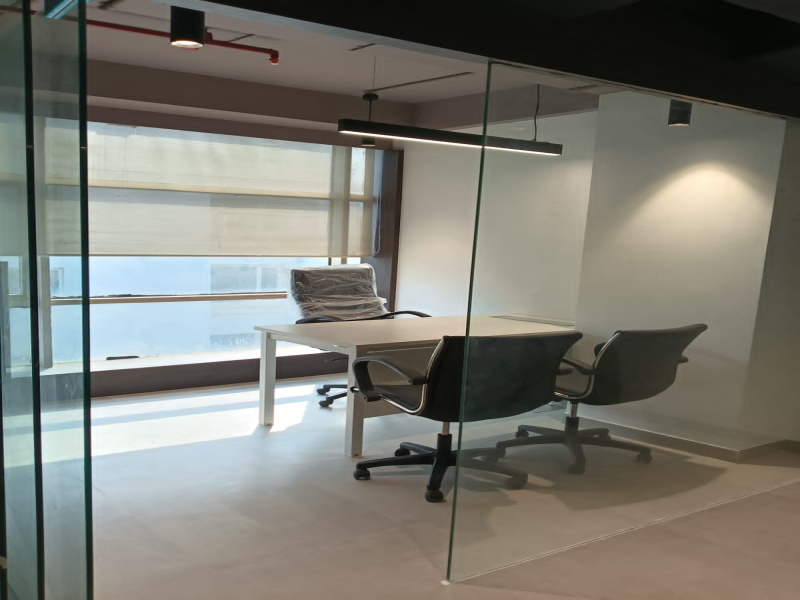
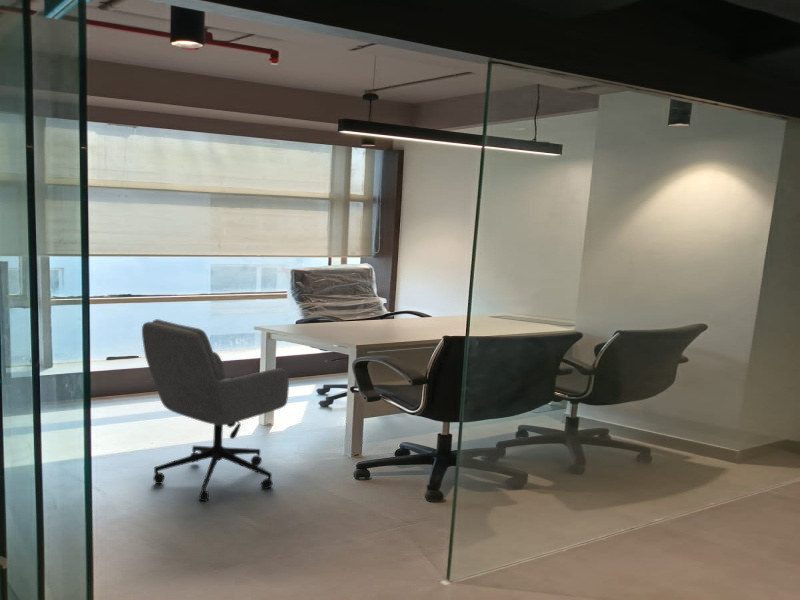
+ office chair [141,318,290,502]
